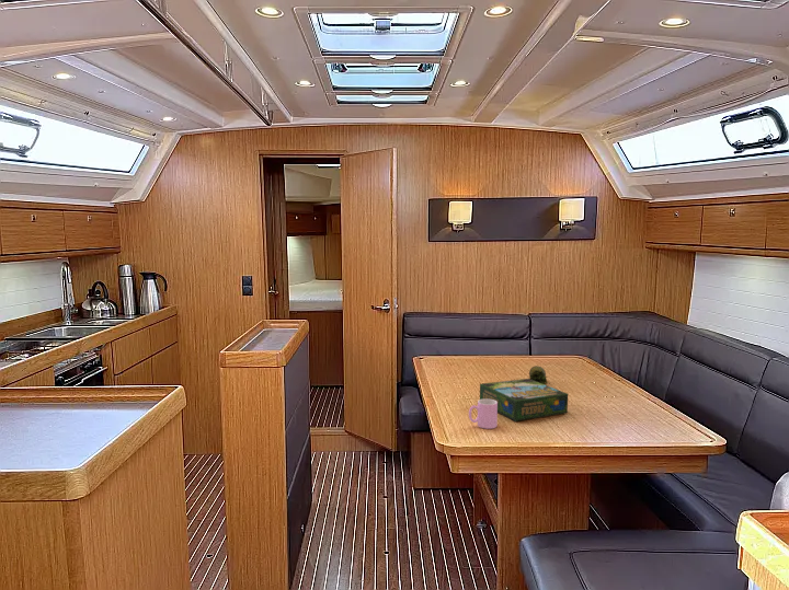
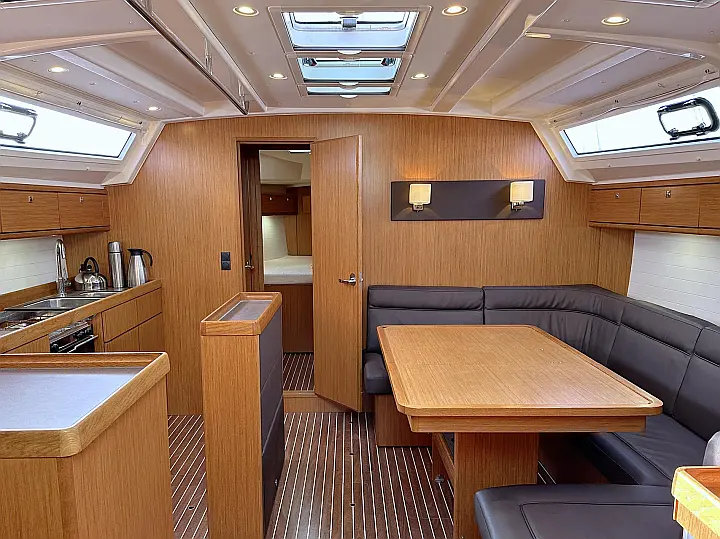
- cup [468,398,499,430]
- fruit [528,365,549,385]
- board game [479,378,570,423]
